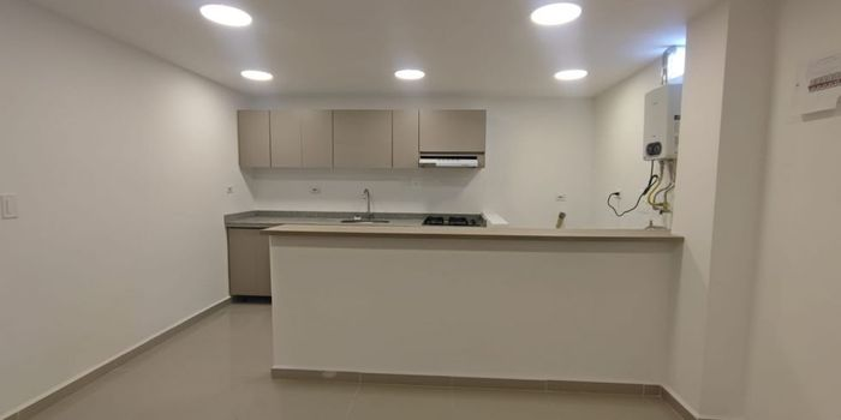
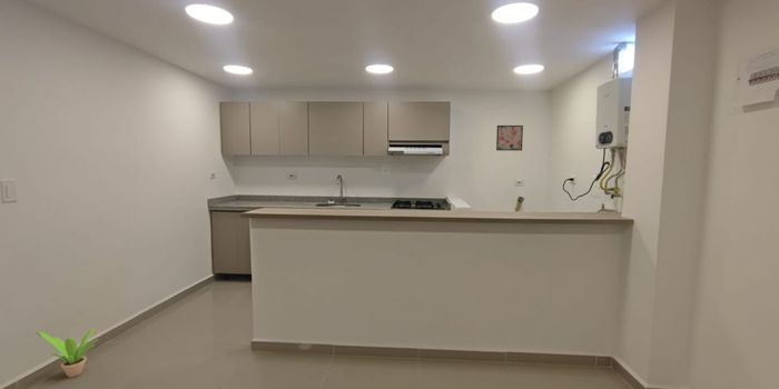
+ wall art [495,124,524,151]
+ potted plant [36,328,99,379]
